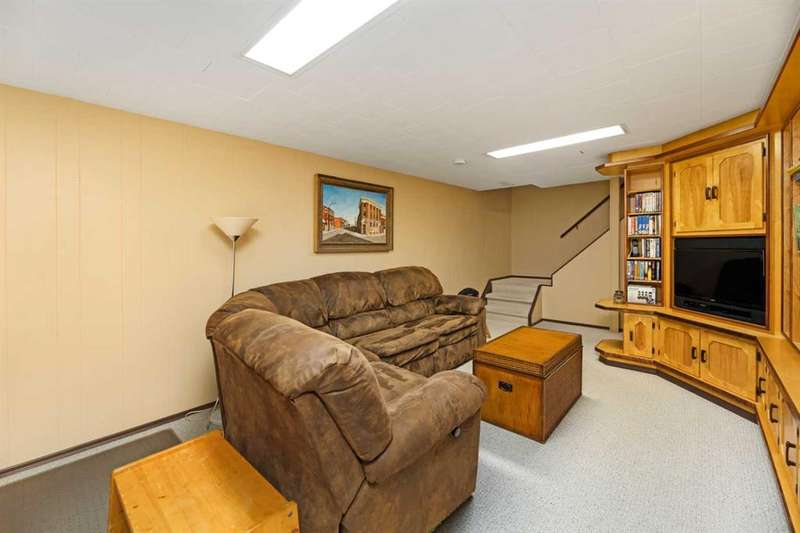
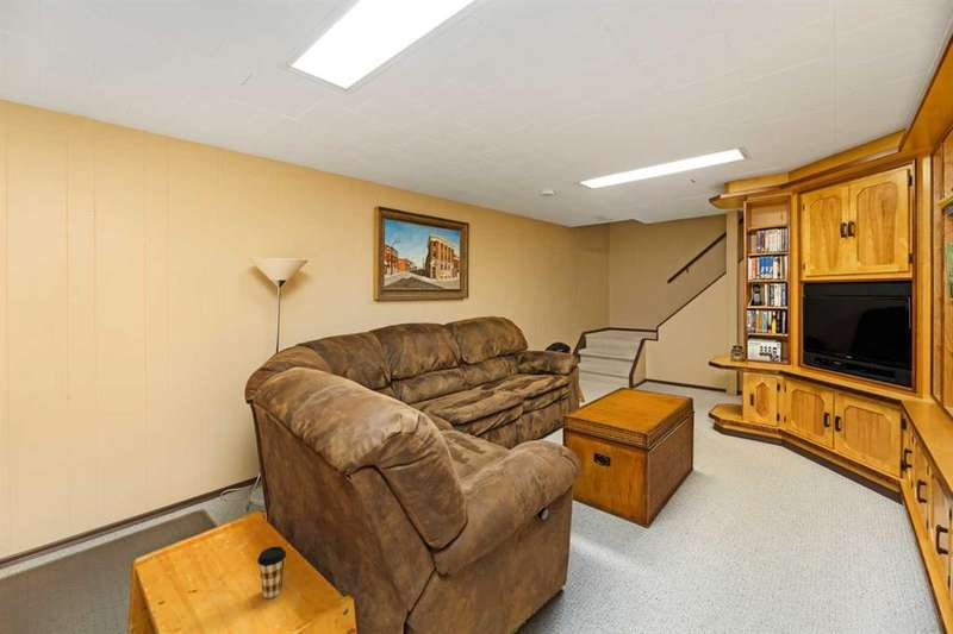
+ coffee cup [256,545,287,598]
